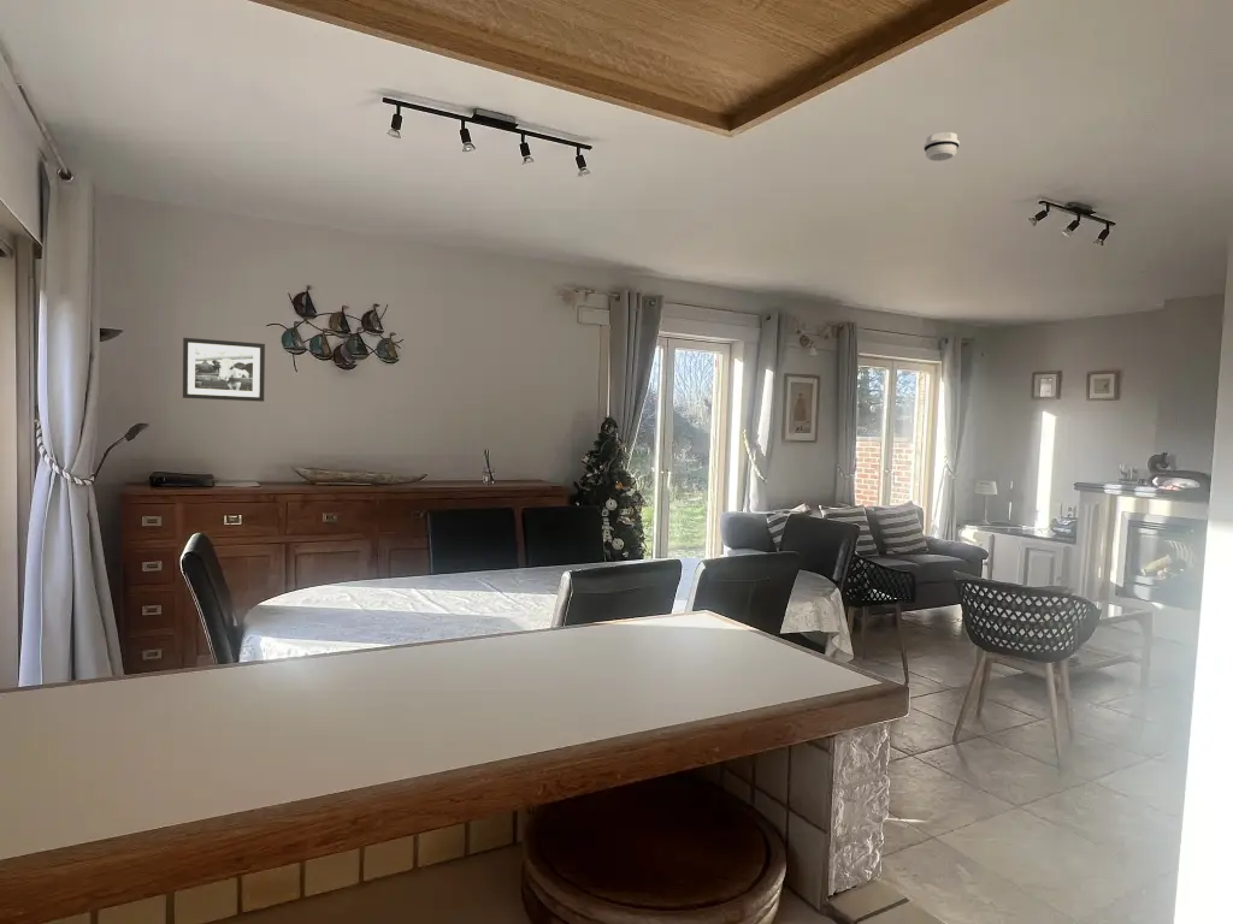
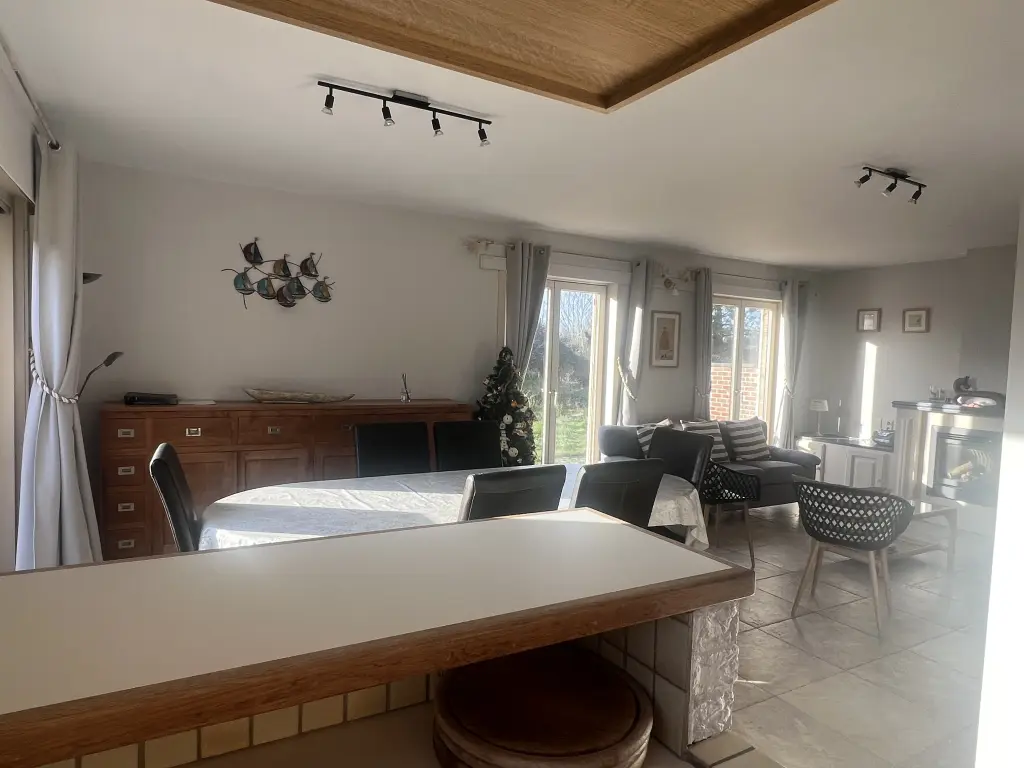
- picture frame [182,337,266,403]
- smoke detector [922,131,961,162]
